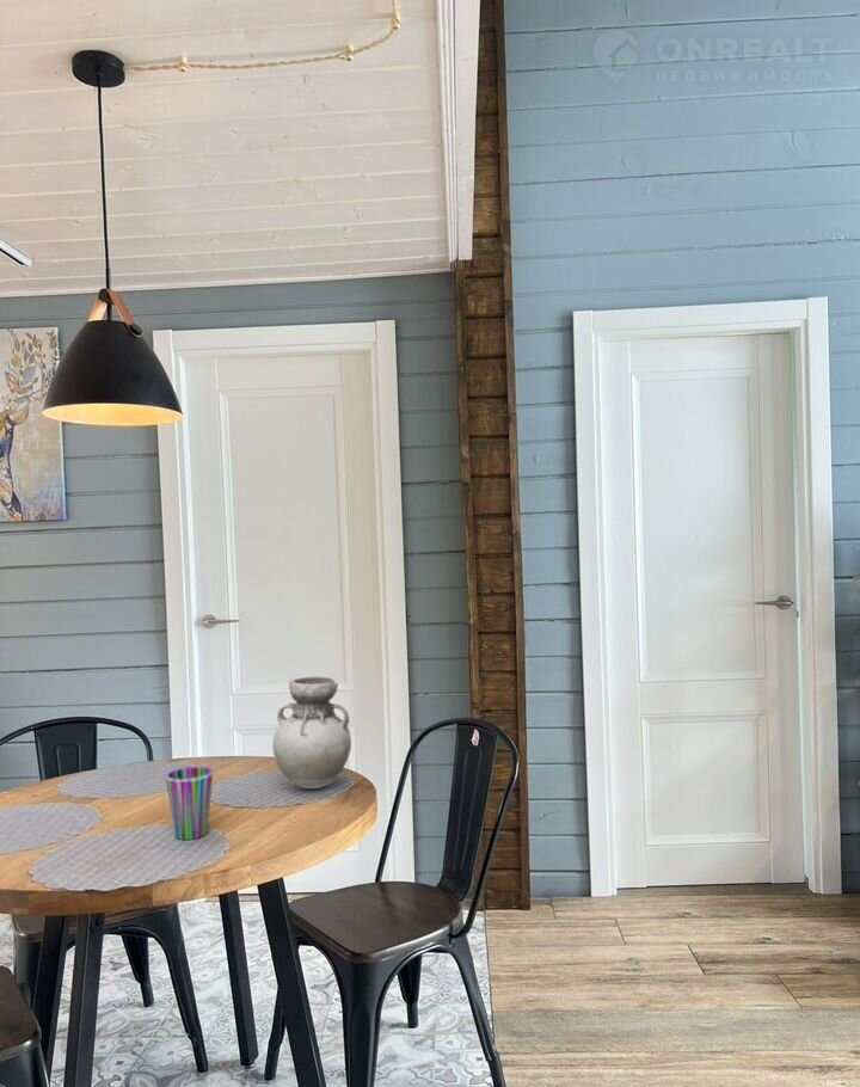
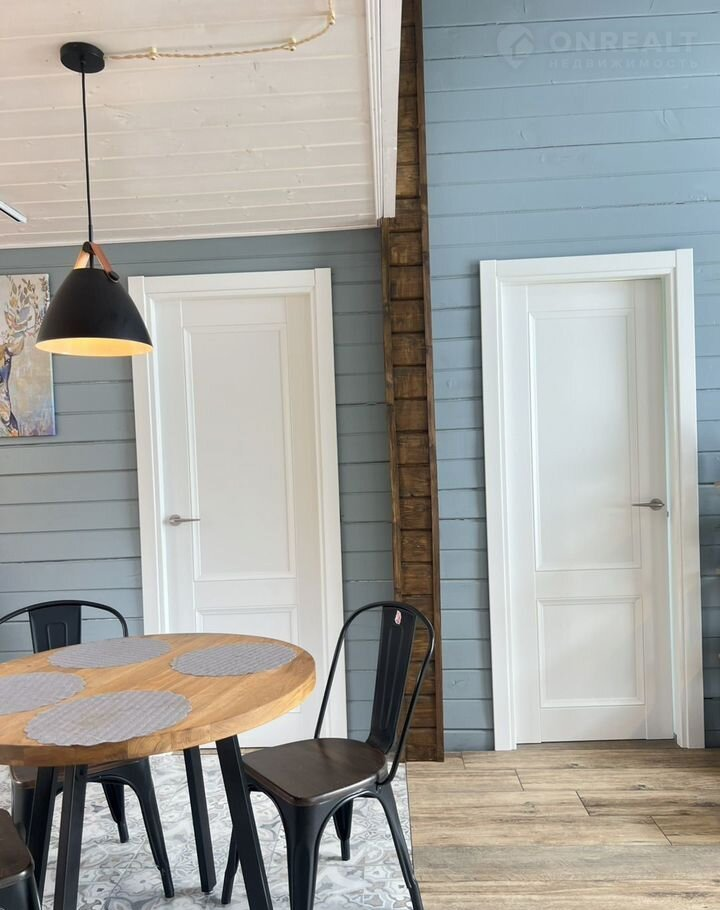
- cup [164,766,214,841]
- vase [271,675,352,790]
